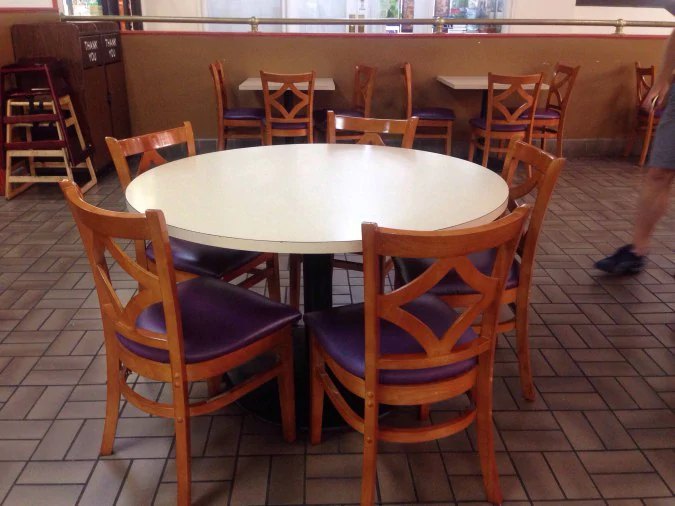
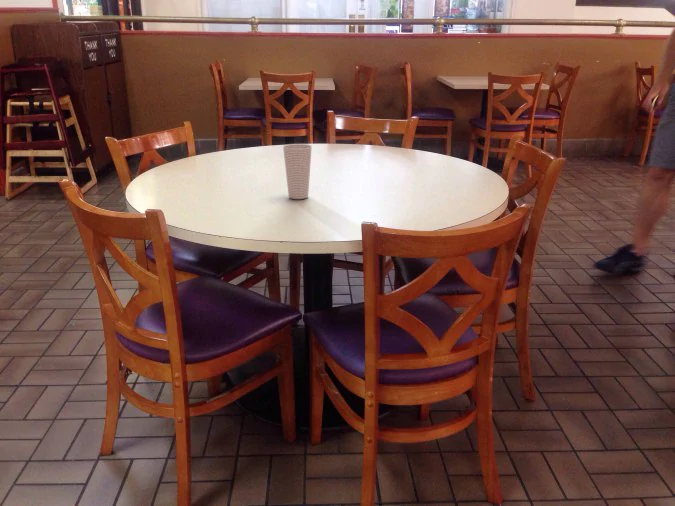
+ cup [282,143,313,200]
